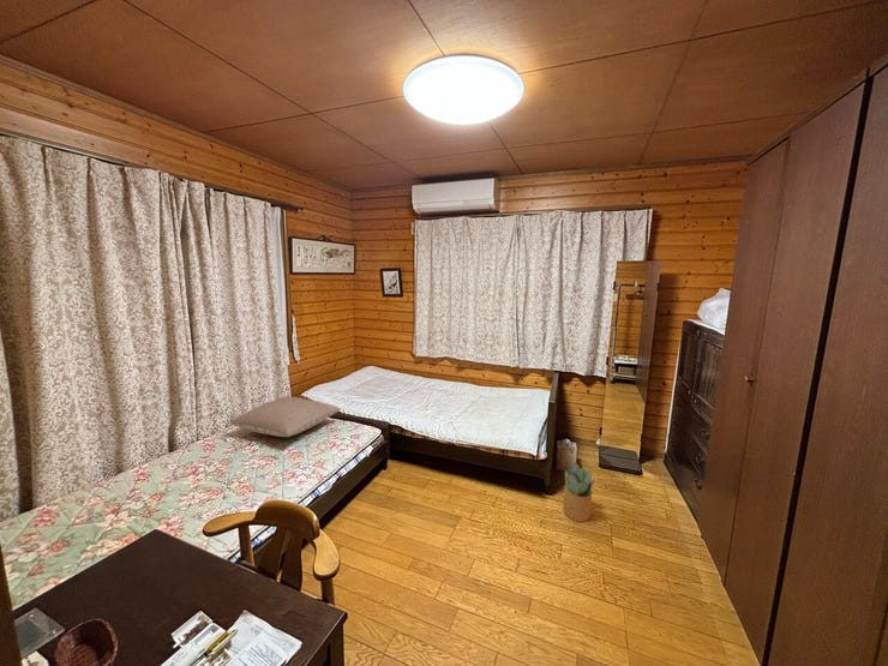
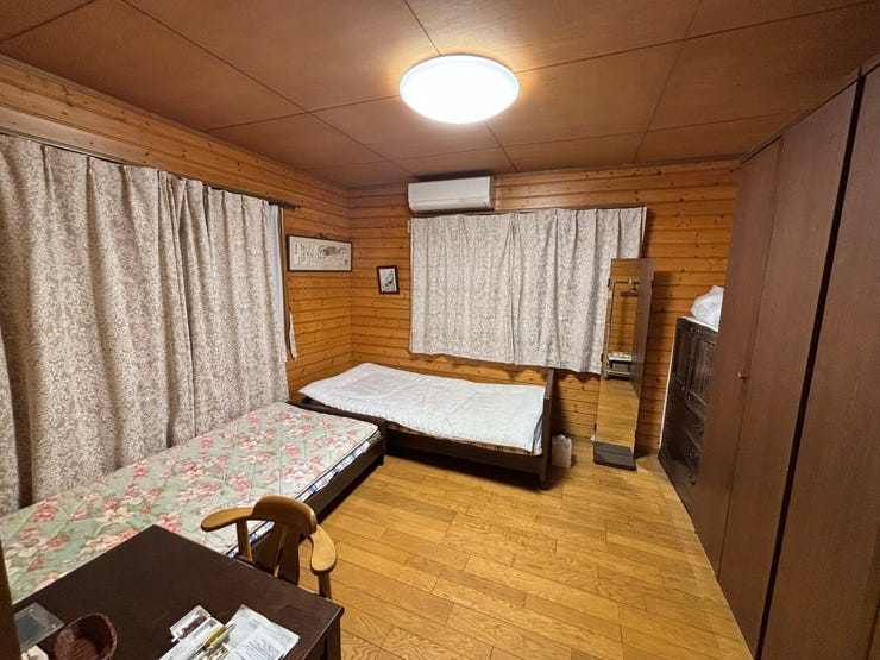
- pillow [229,396,342,438]
- potted plant [562,462,596,523]
